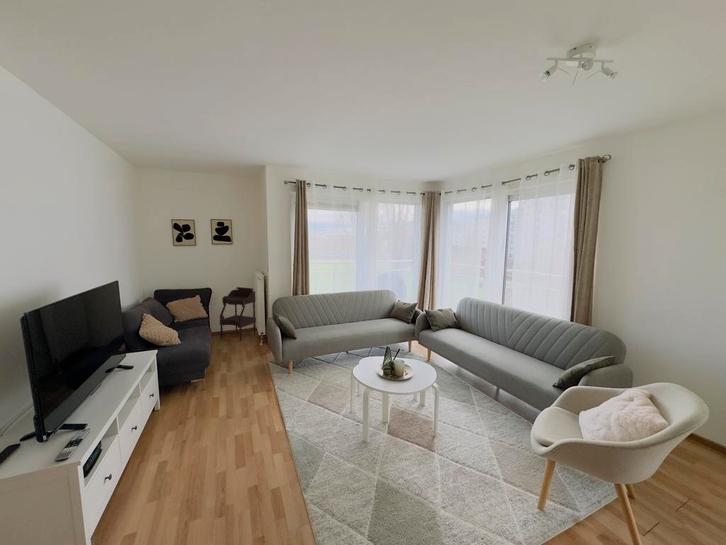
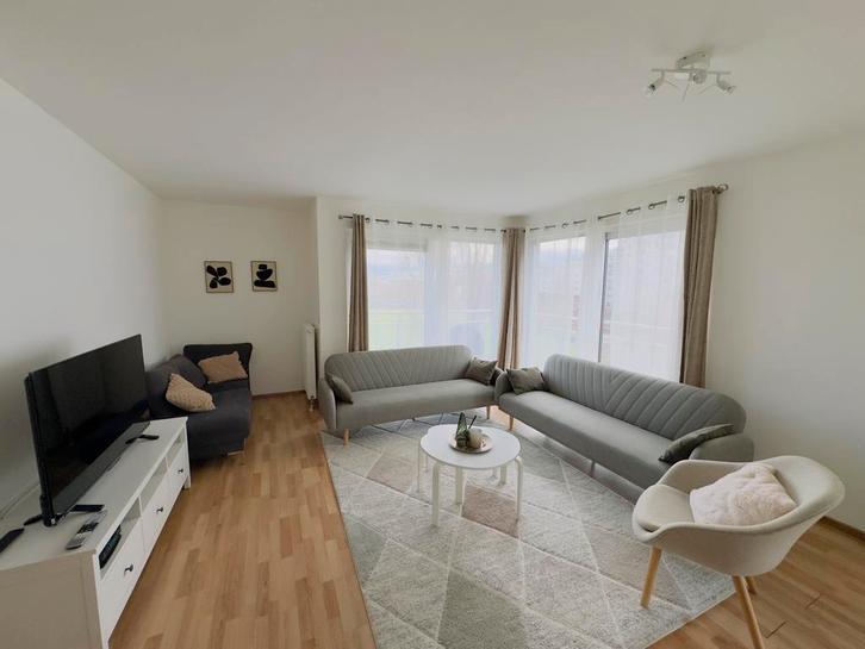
- side table [219,286,257,342]
